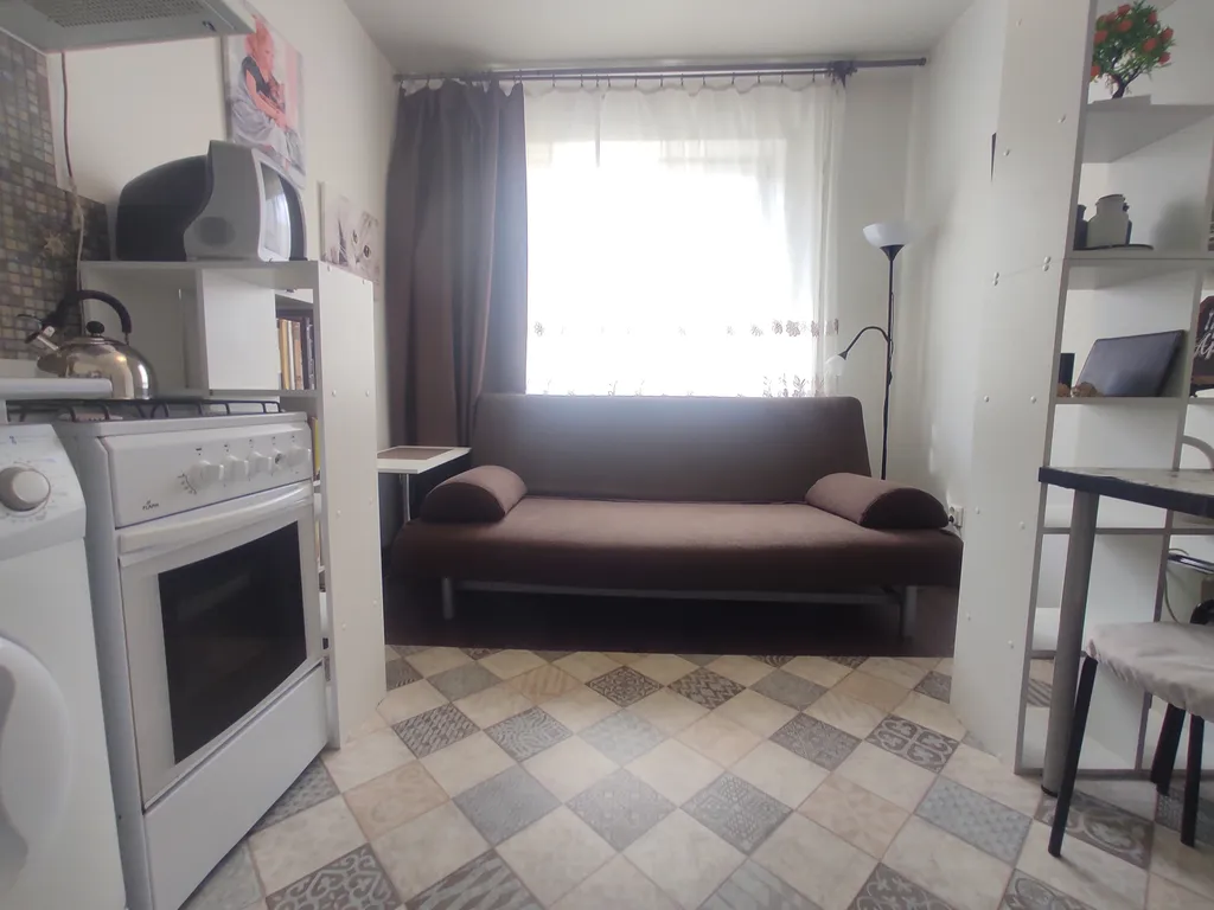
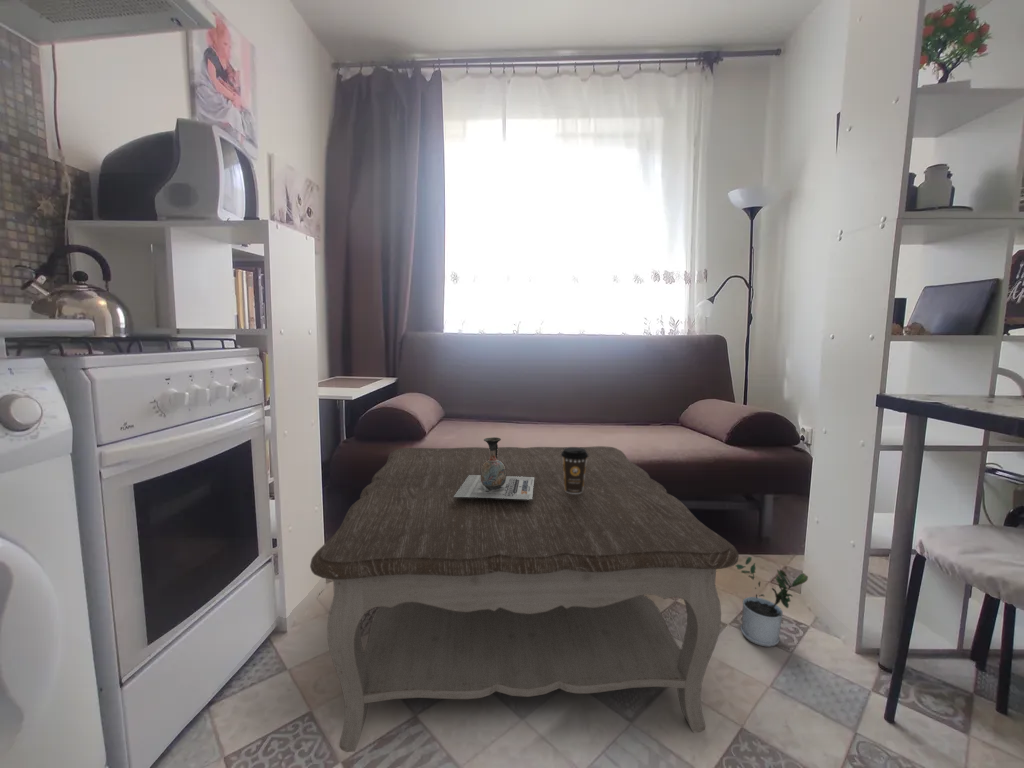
+ coffee table [309,445,740,753]
+ coffee cup [561,446,588,494]
+ potted plant [734,556,809,648]
+ decorative vase [454,436,534,500]
